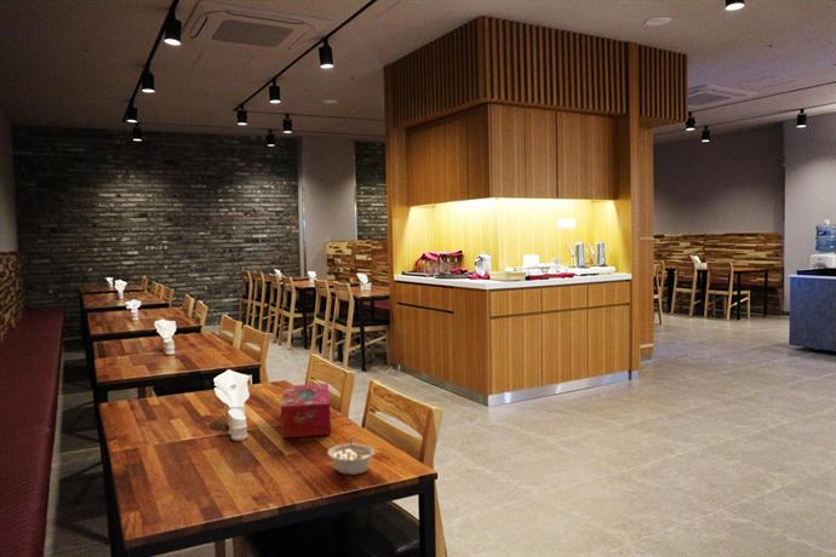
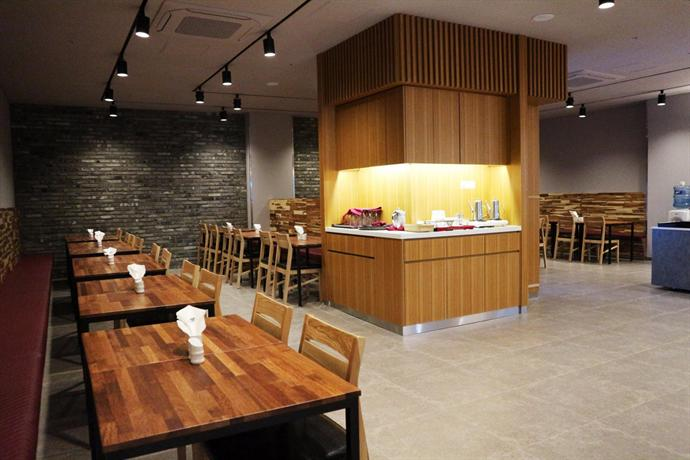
- tissue box [280,383,332,440]
- legume [326,436,376,476]
